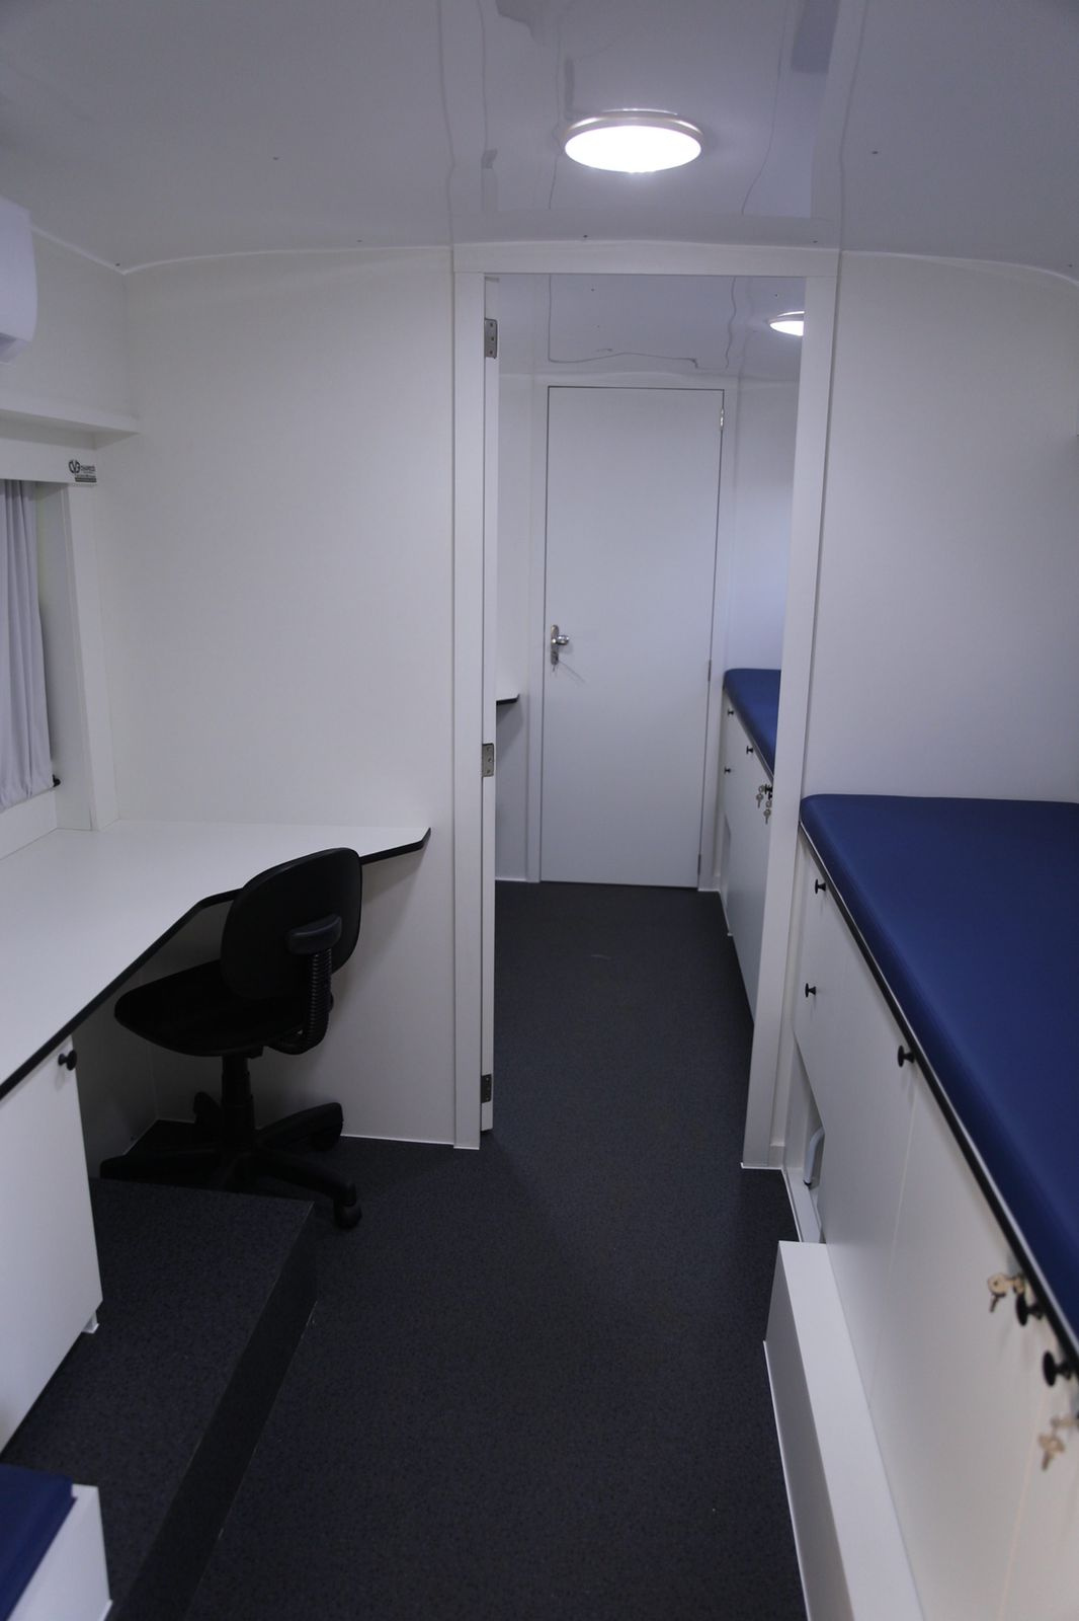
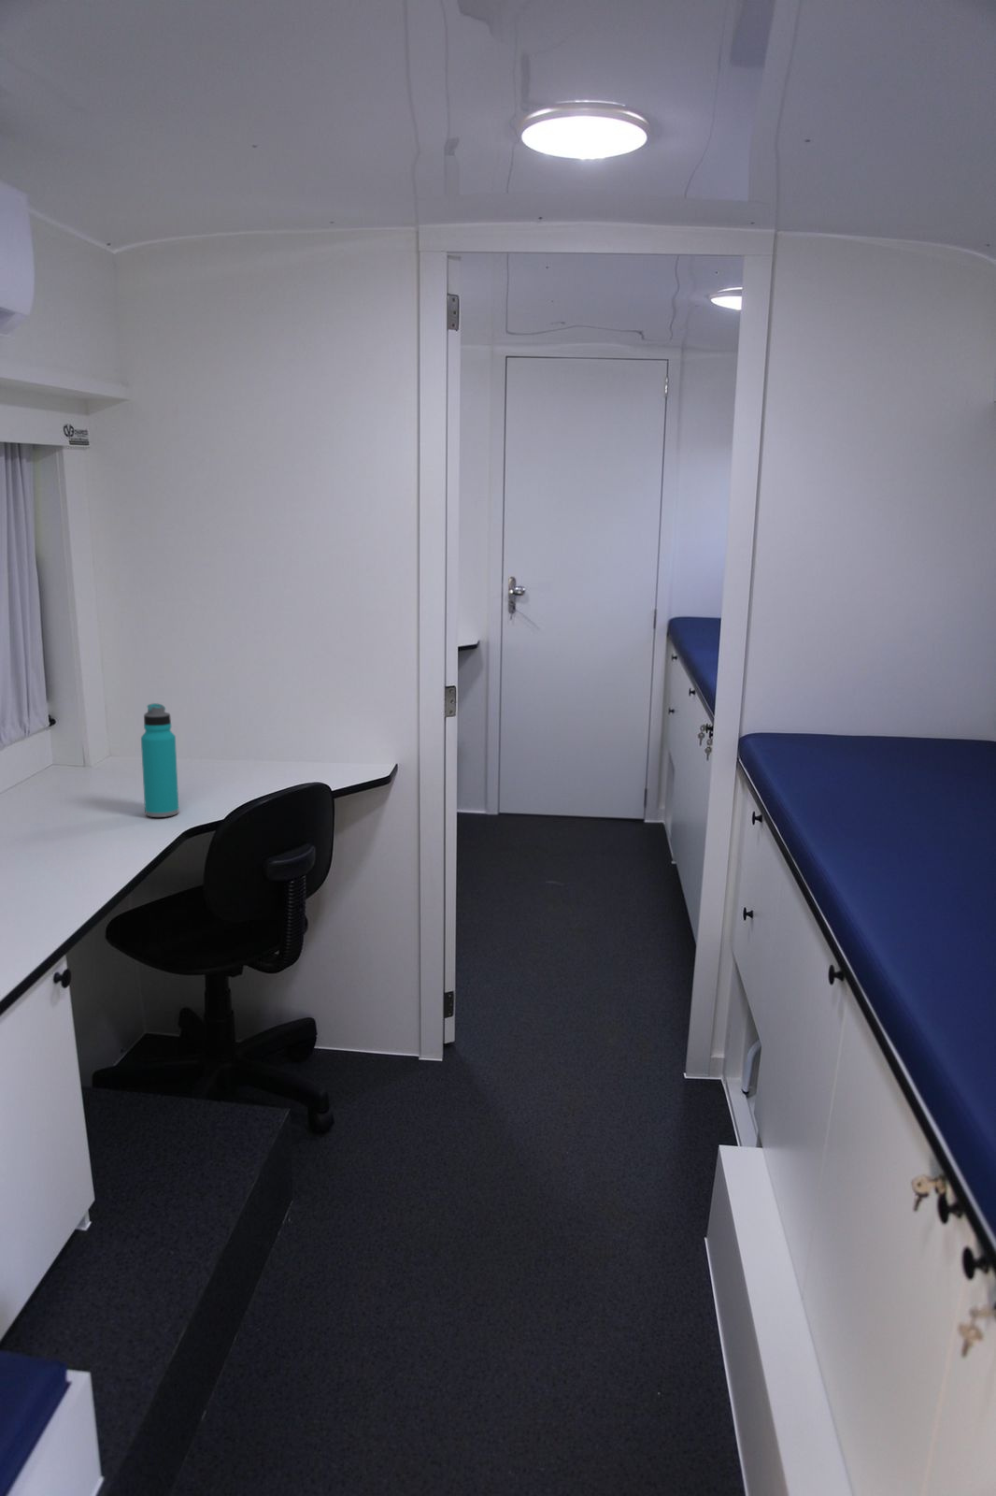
+ water bottle [140,702,180,819]
